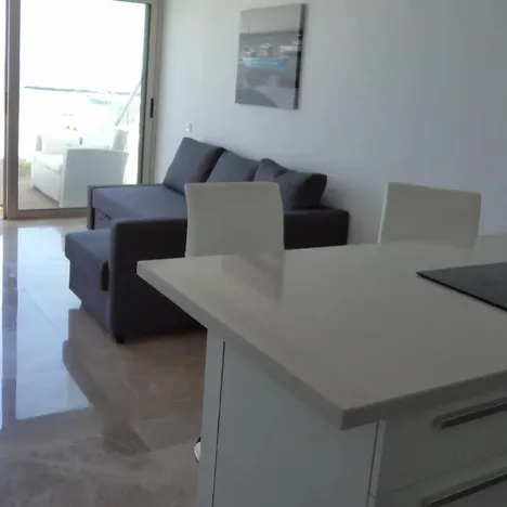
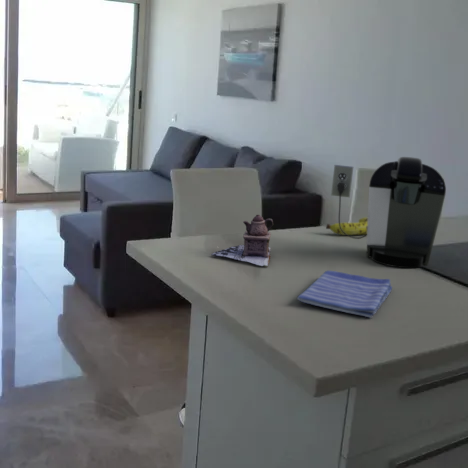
+ fruit [325,217,368,236]
+ coffee maker [330,156,447,269]
+ dish towel [296,270,393,319]
+ teapot [210,214,274,268]
